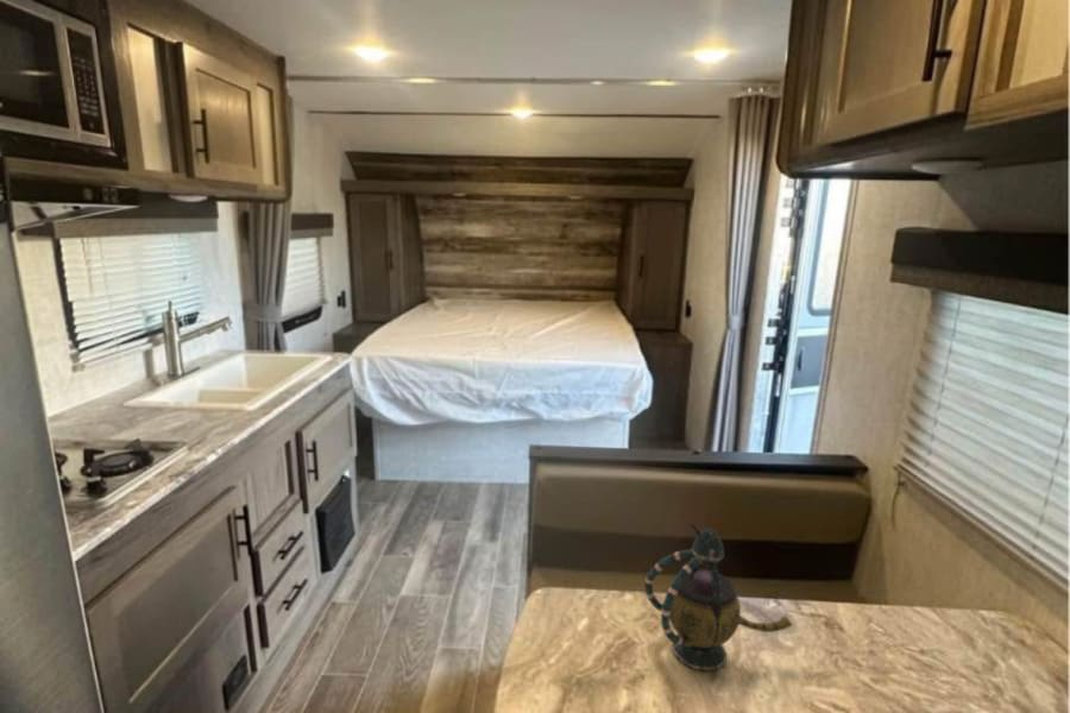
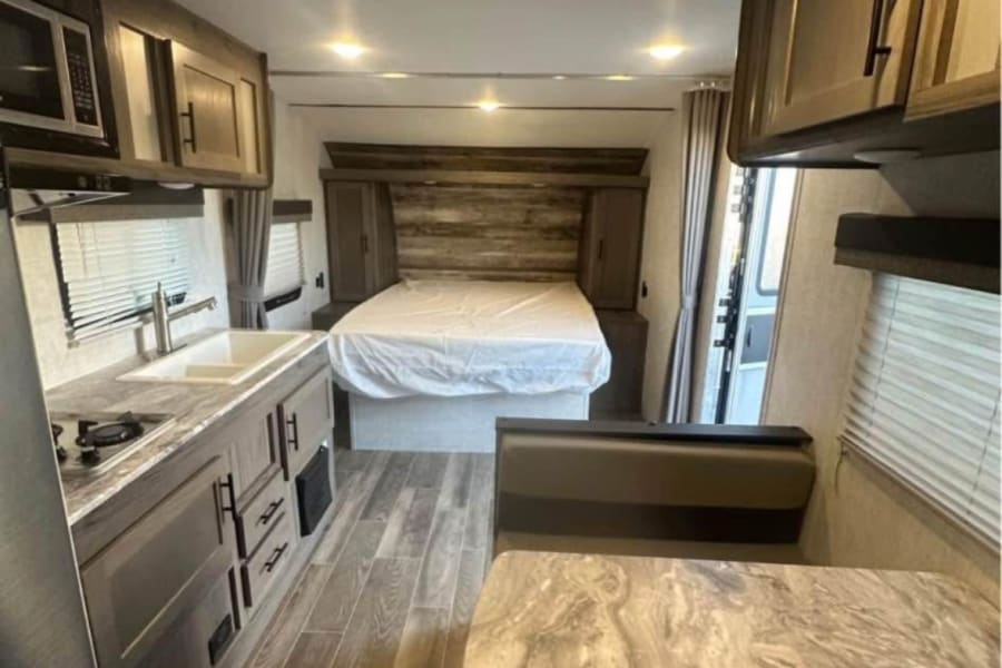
- teapot [643,523,794,671]
